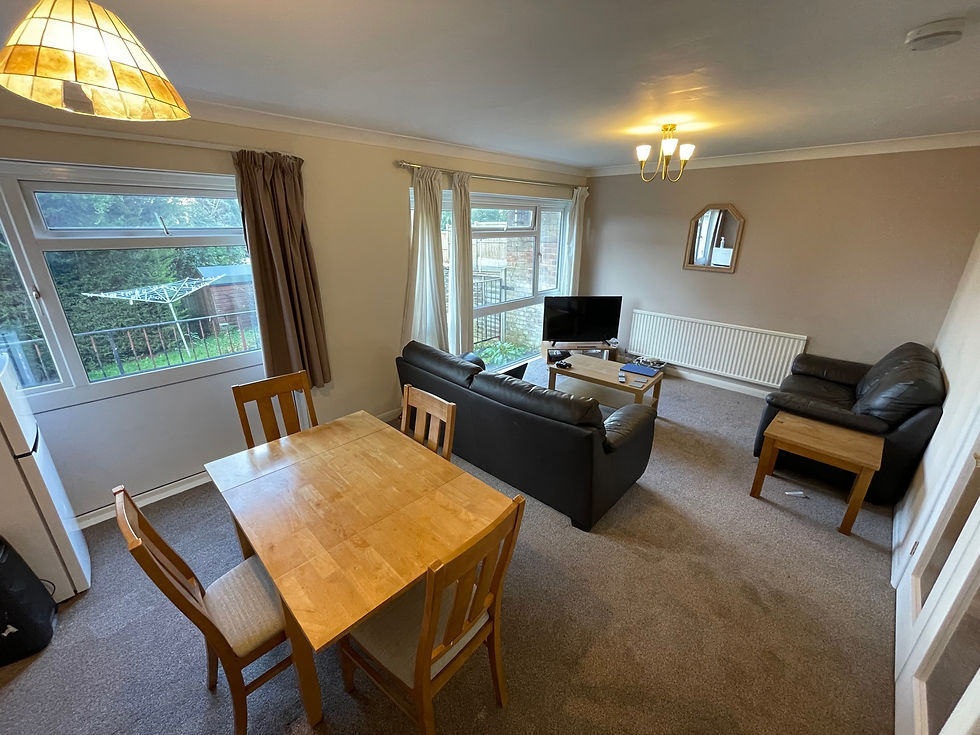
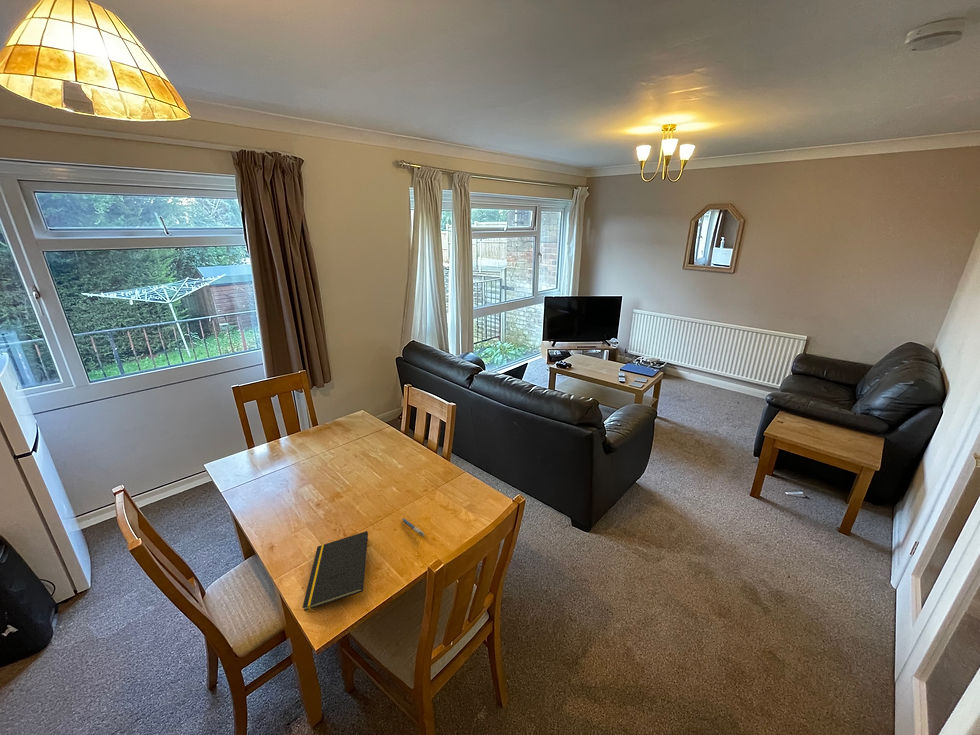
+ notepad [301,530,369,612]
+ pen [401,517,426,537]
